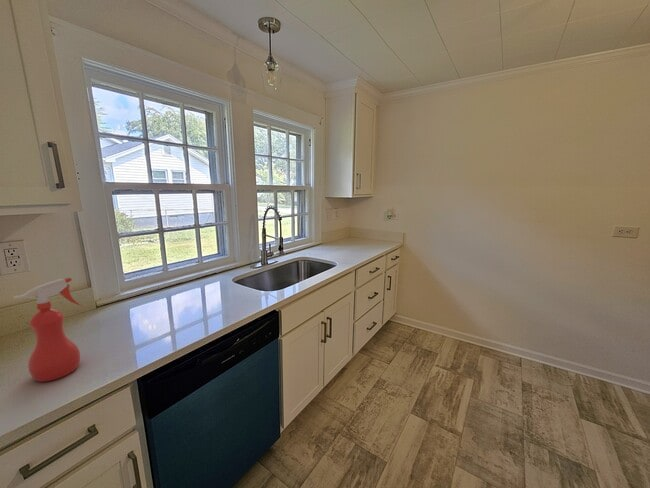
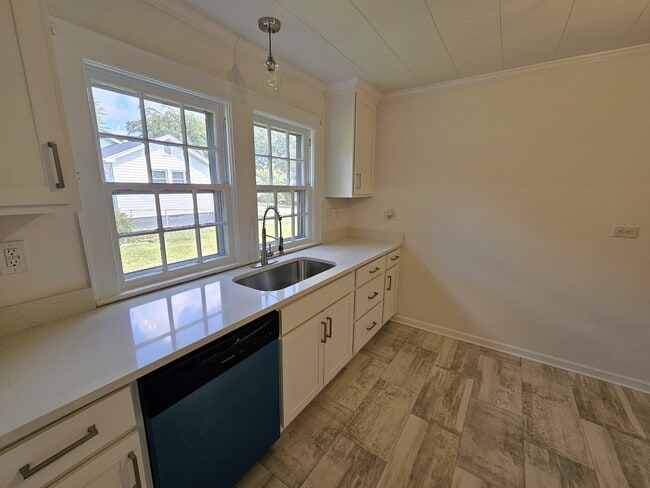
- spray bottle [13,277,83,383]
